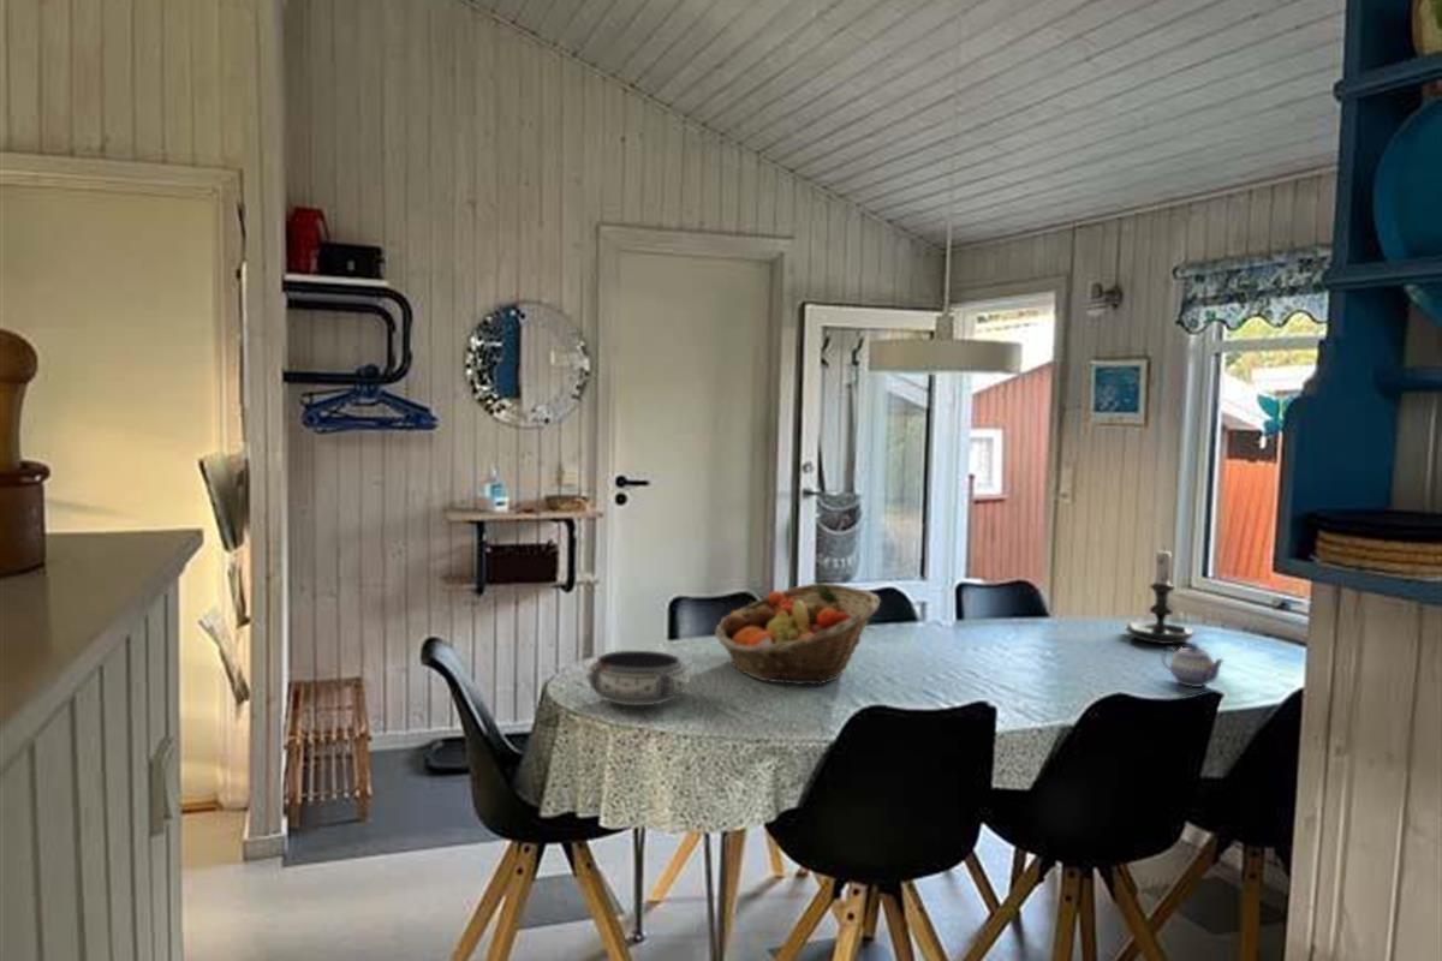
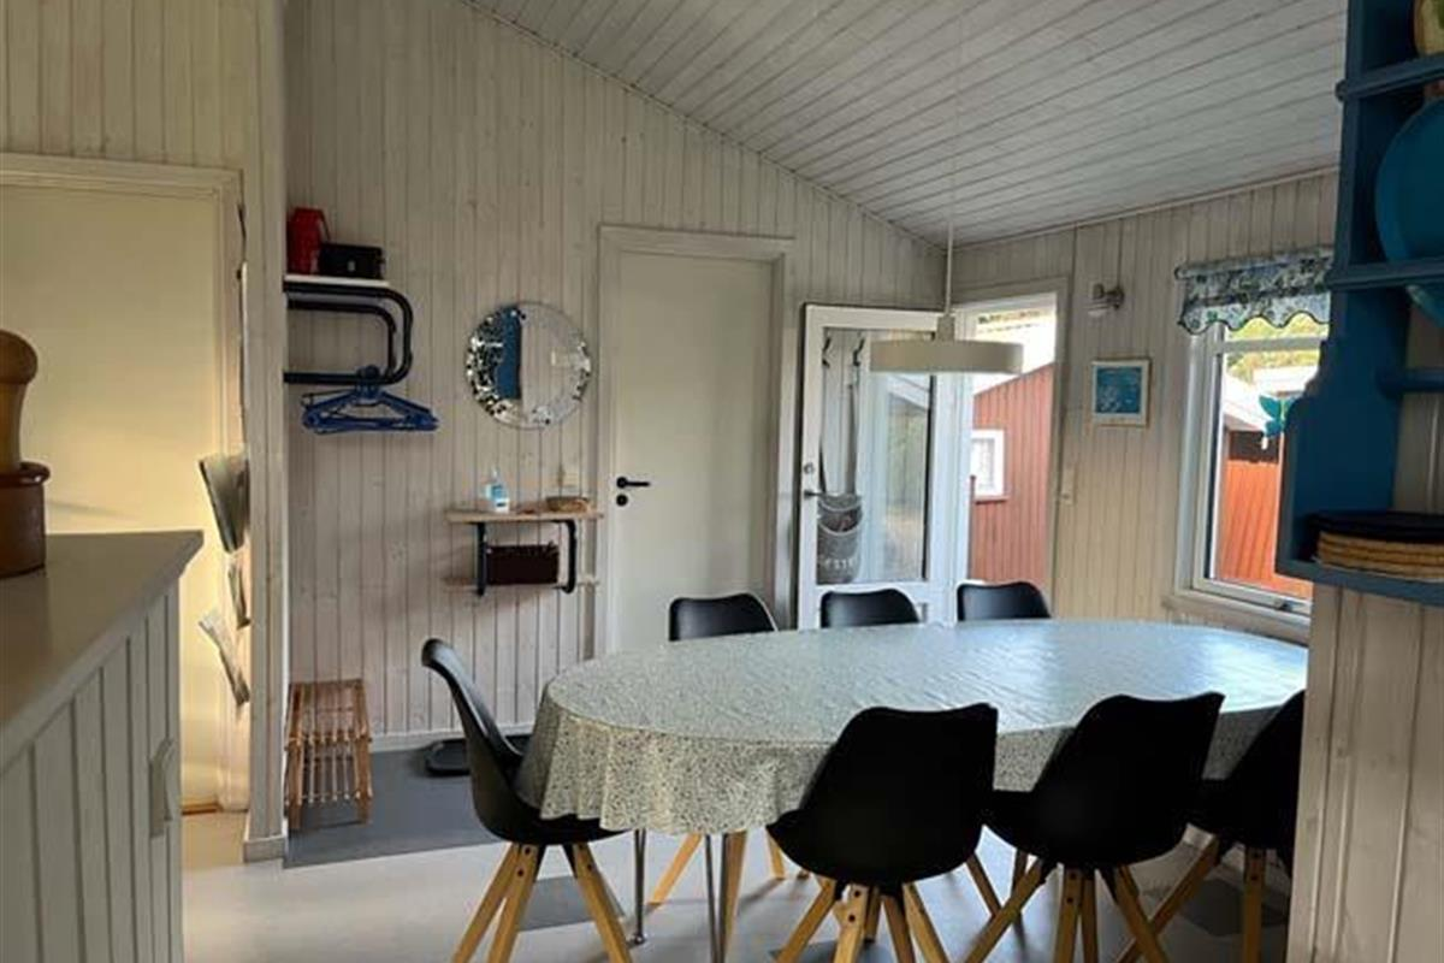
- fruit basket [714,581,881,686]
- teapot [1161,643,1226,688]
- bowl [585,650,691,706]
- candle holder [1122,543,1197,645]
